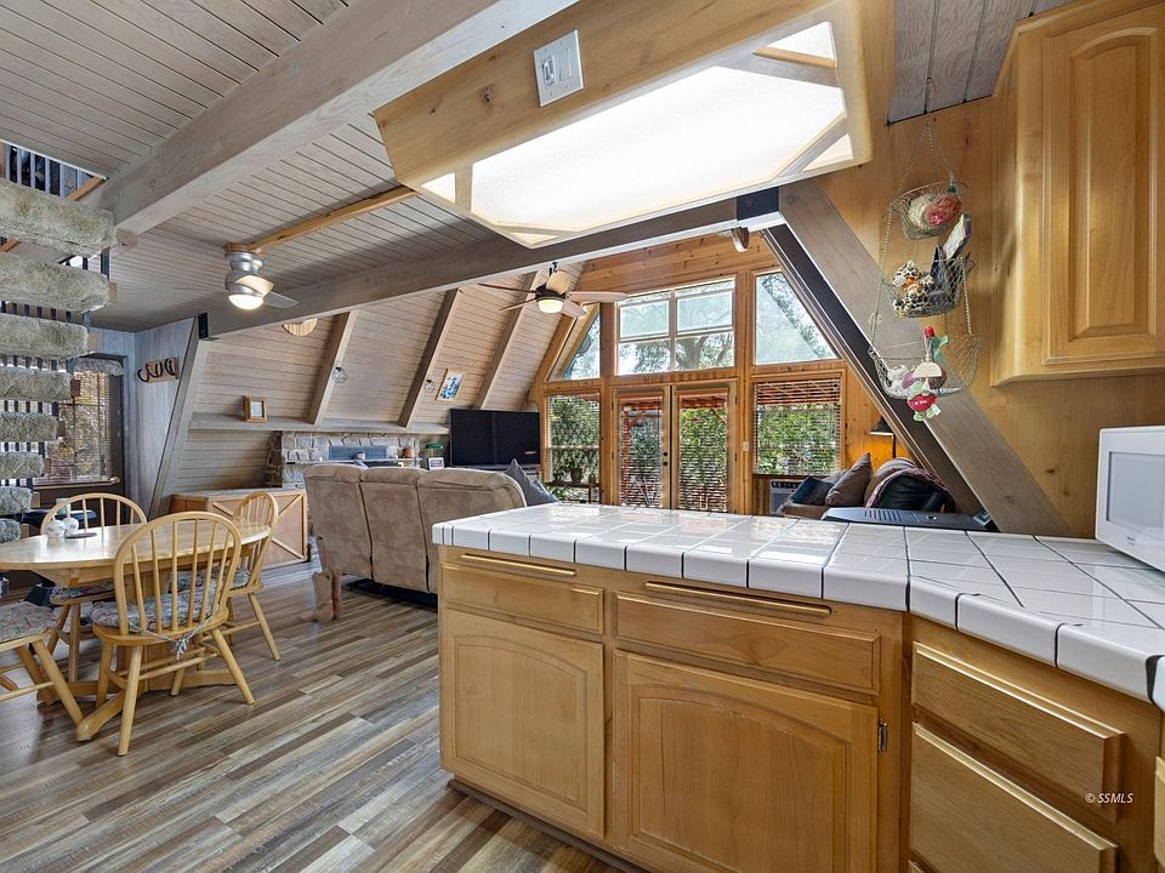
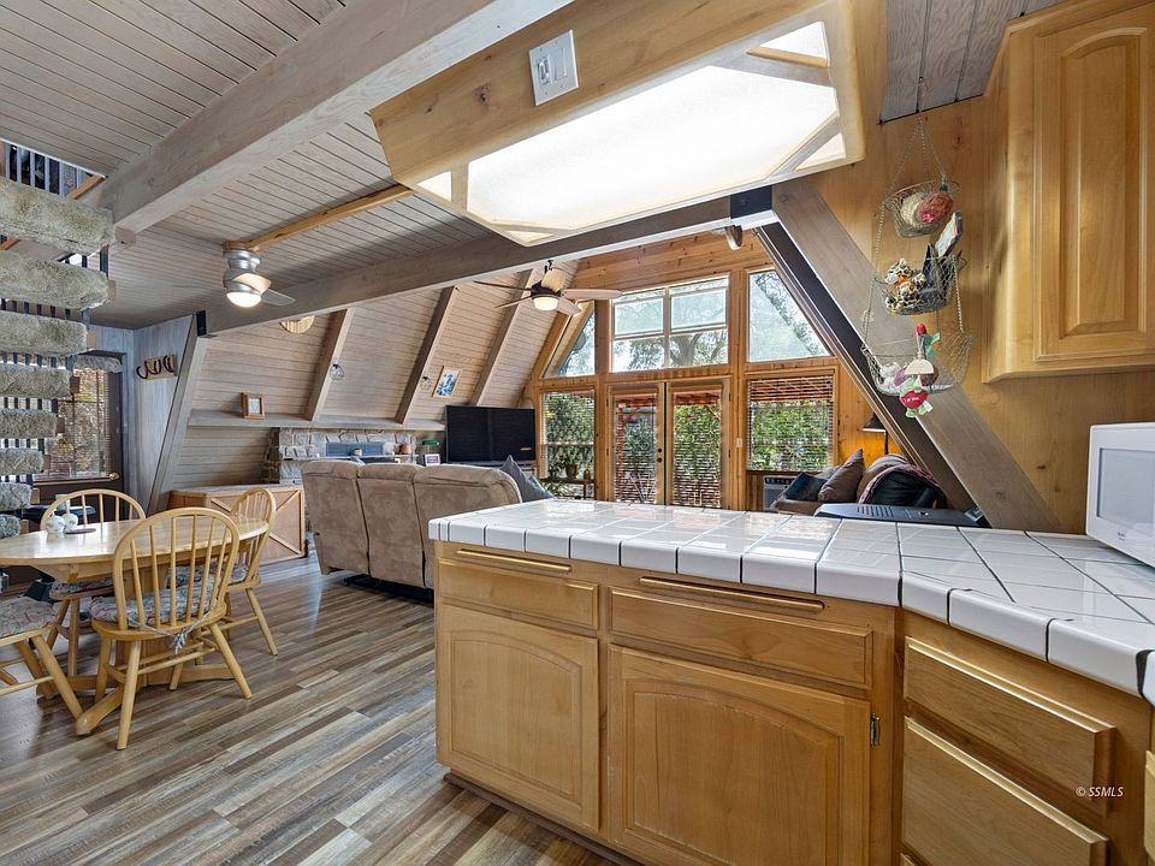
- boots [297,565,345,624]
